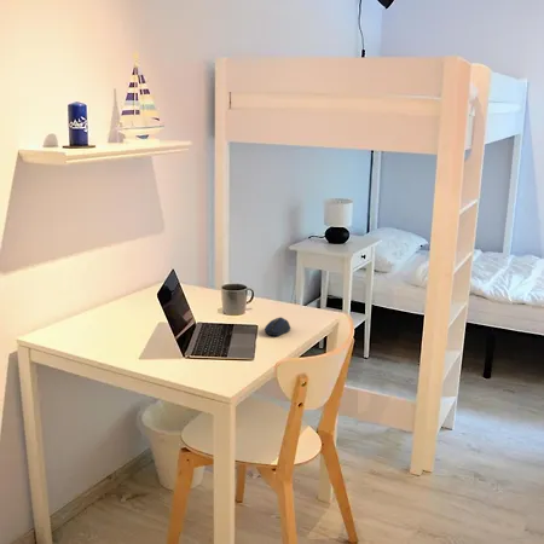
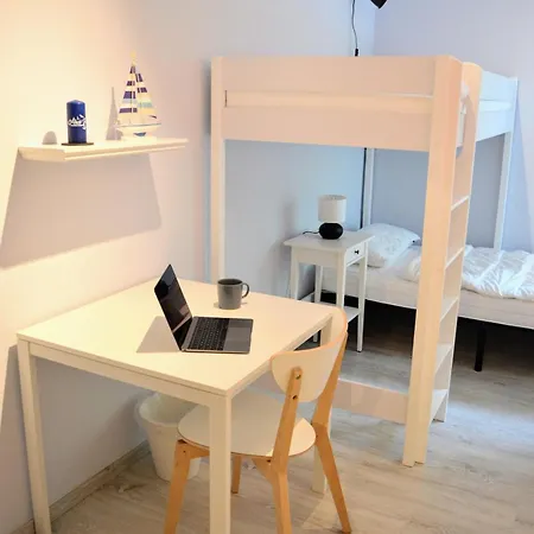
- computer mouse [264,316,291,337]
